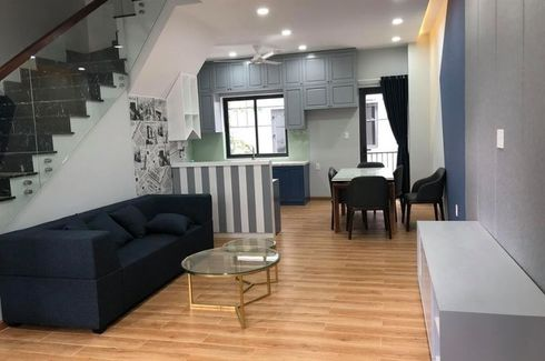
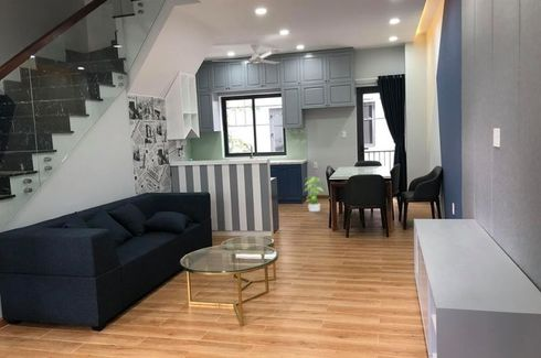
+ potted plant [304,176,327,213]
